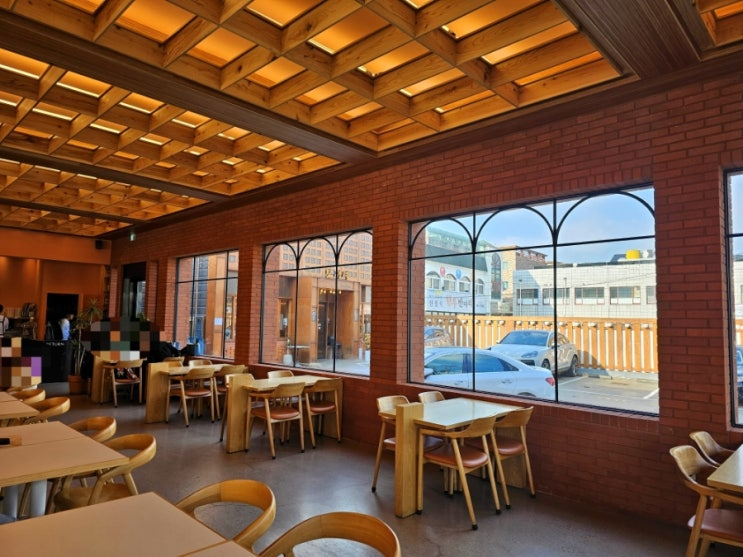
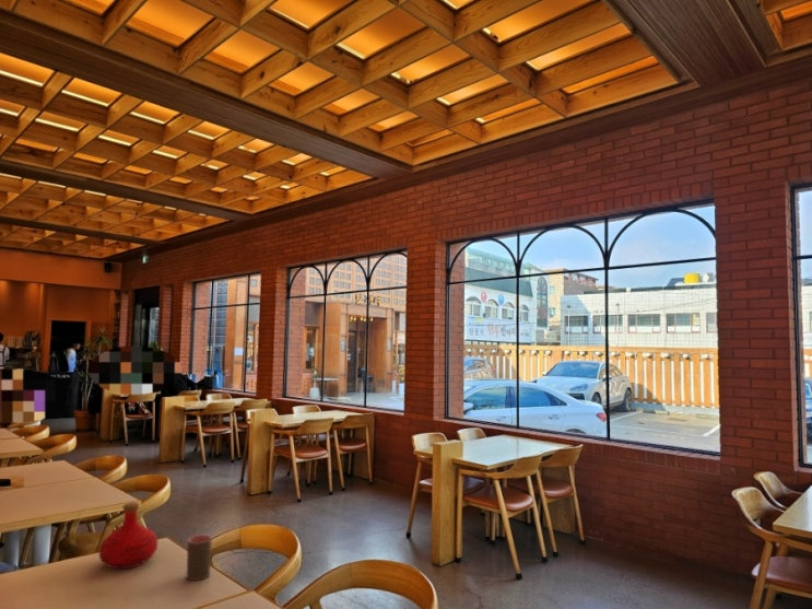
+ cup [186,534,213,582]
+ bottle [98,501,158,570]
